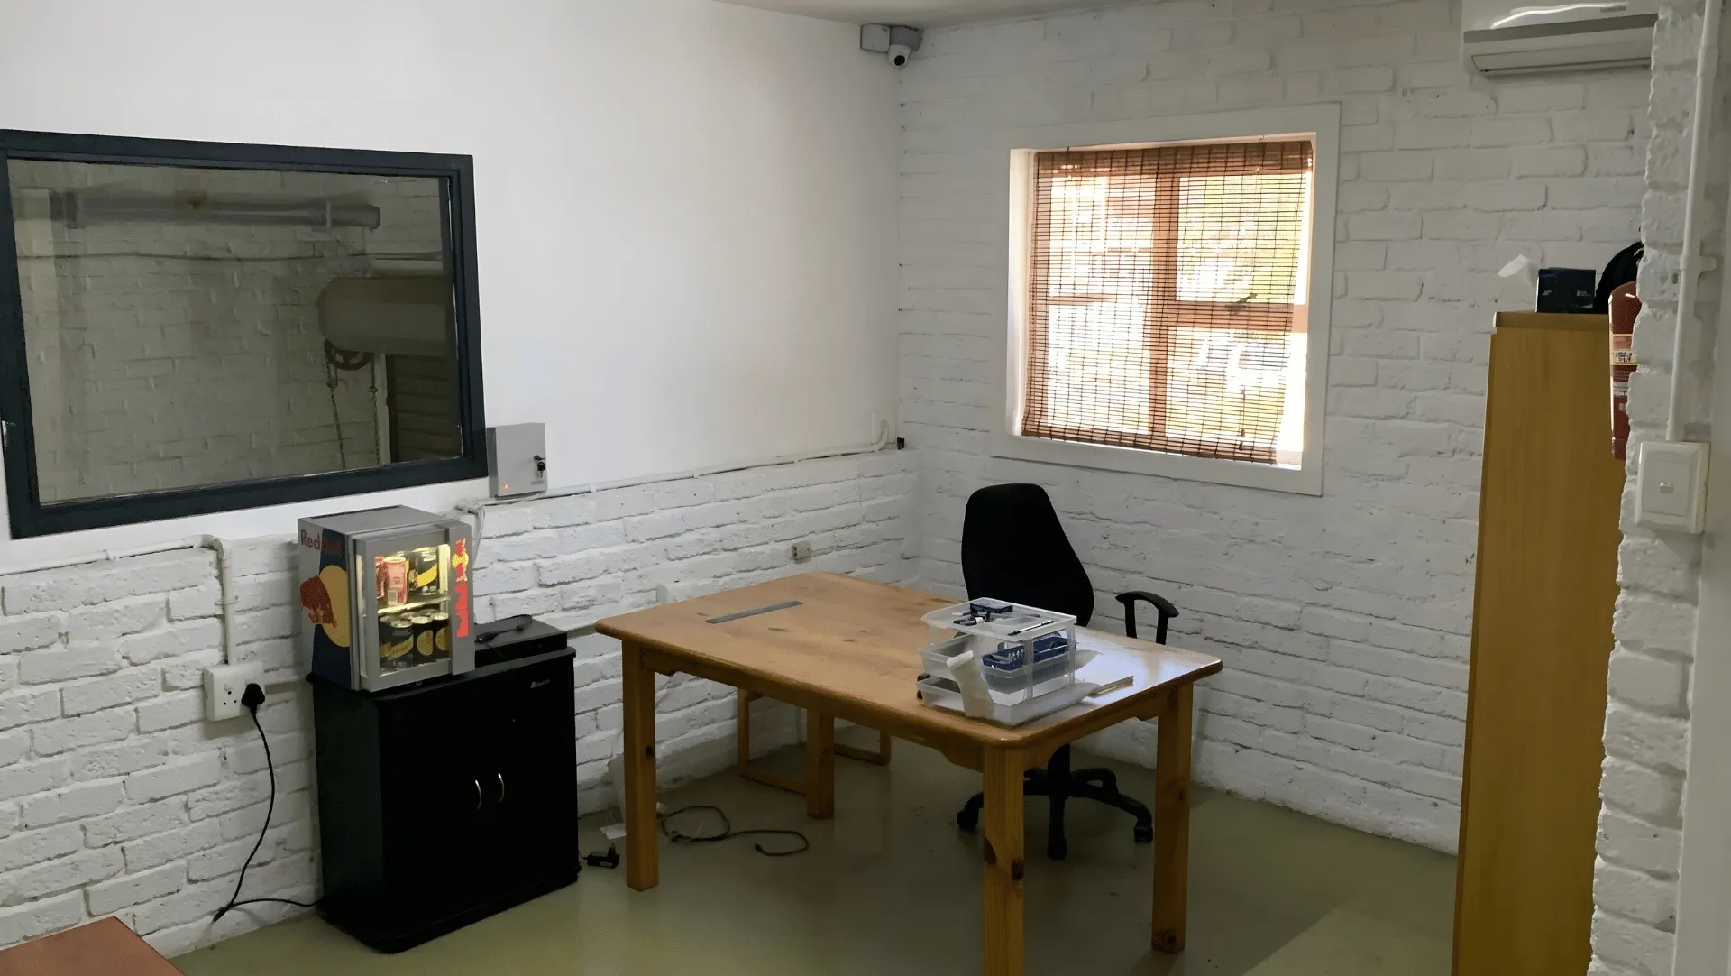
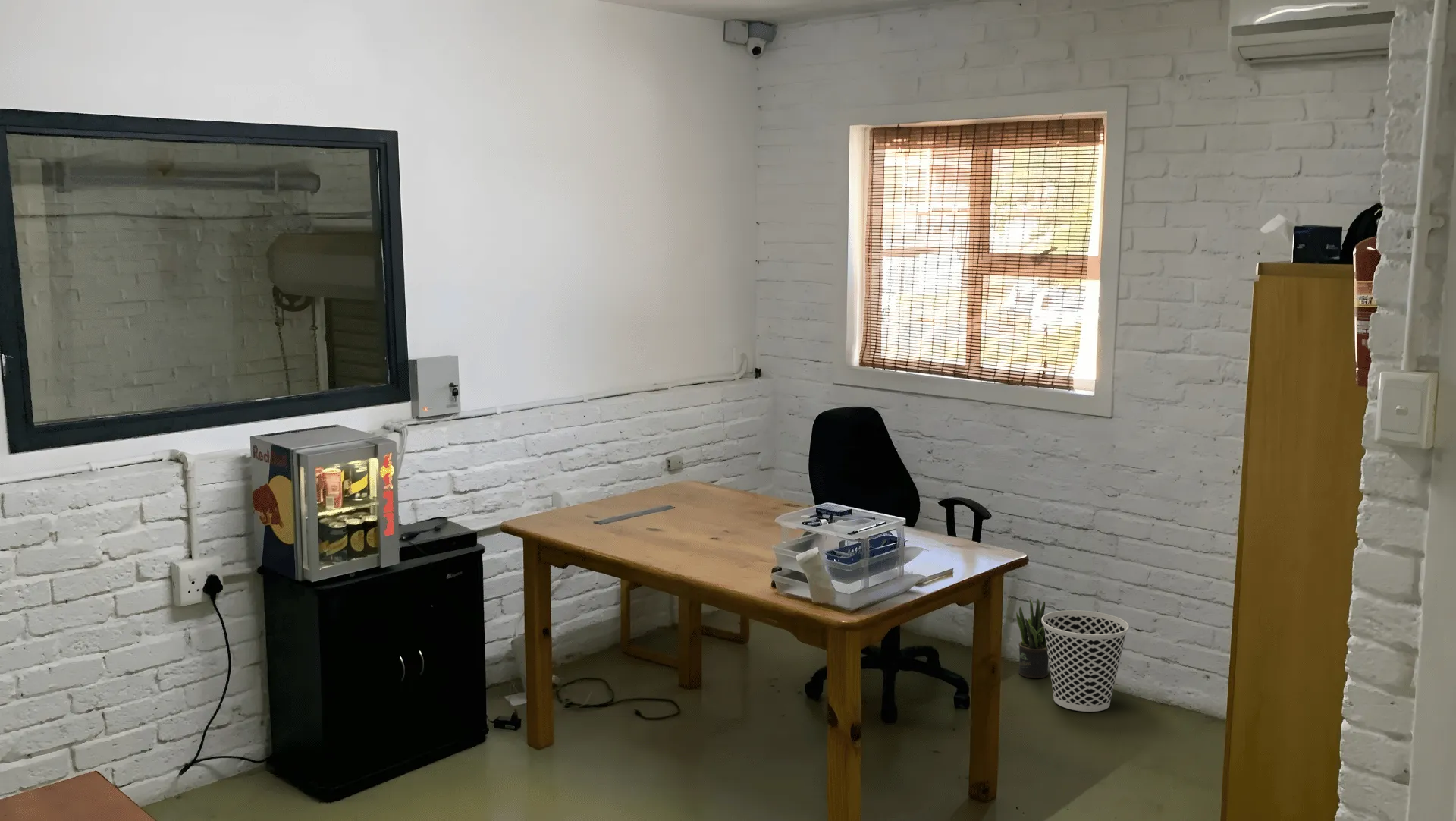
+ potted plant [1015,598,1049,679]
+ wastebasket [1041,609,1129,712]
